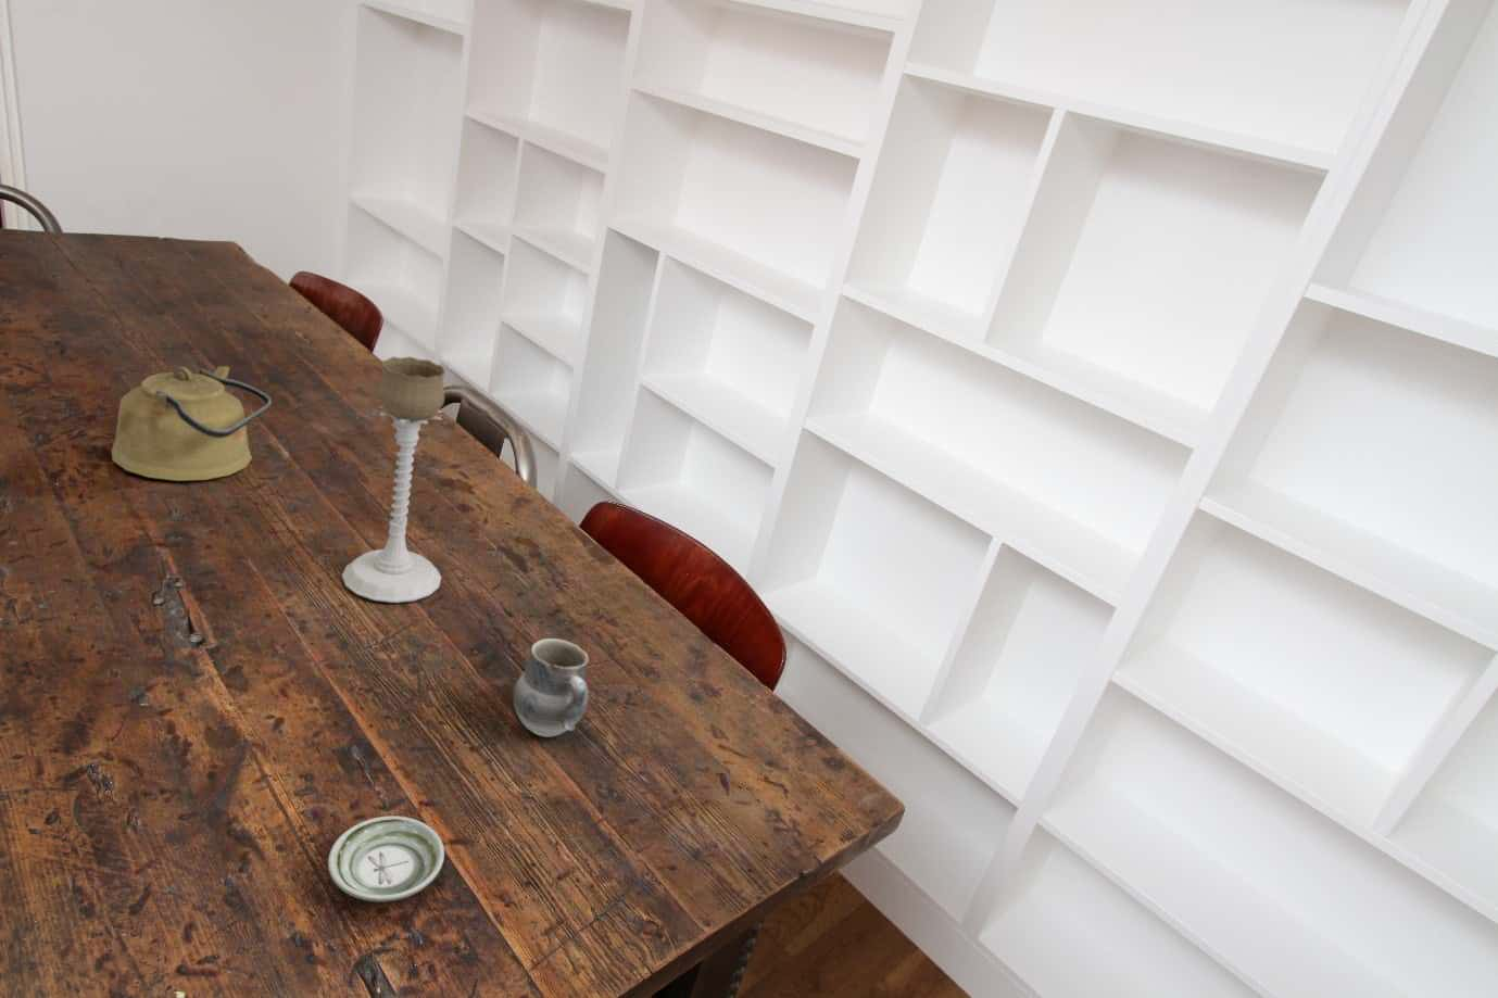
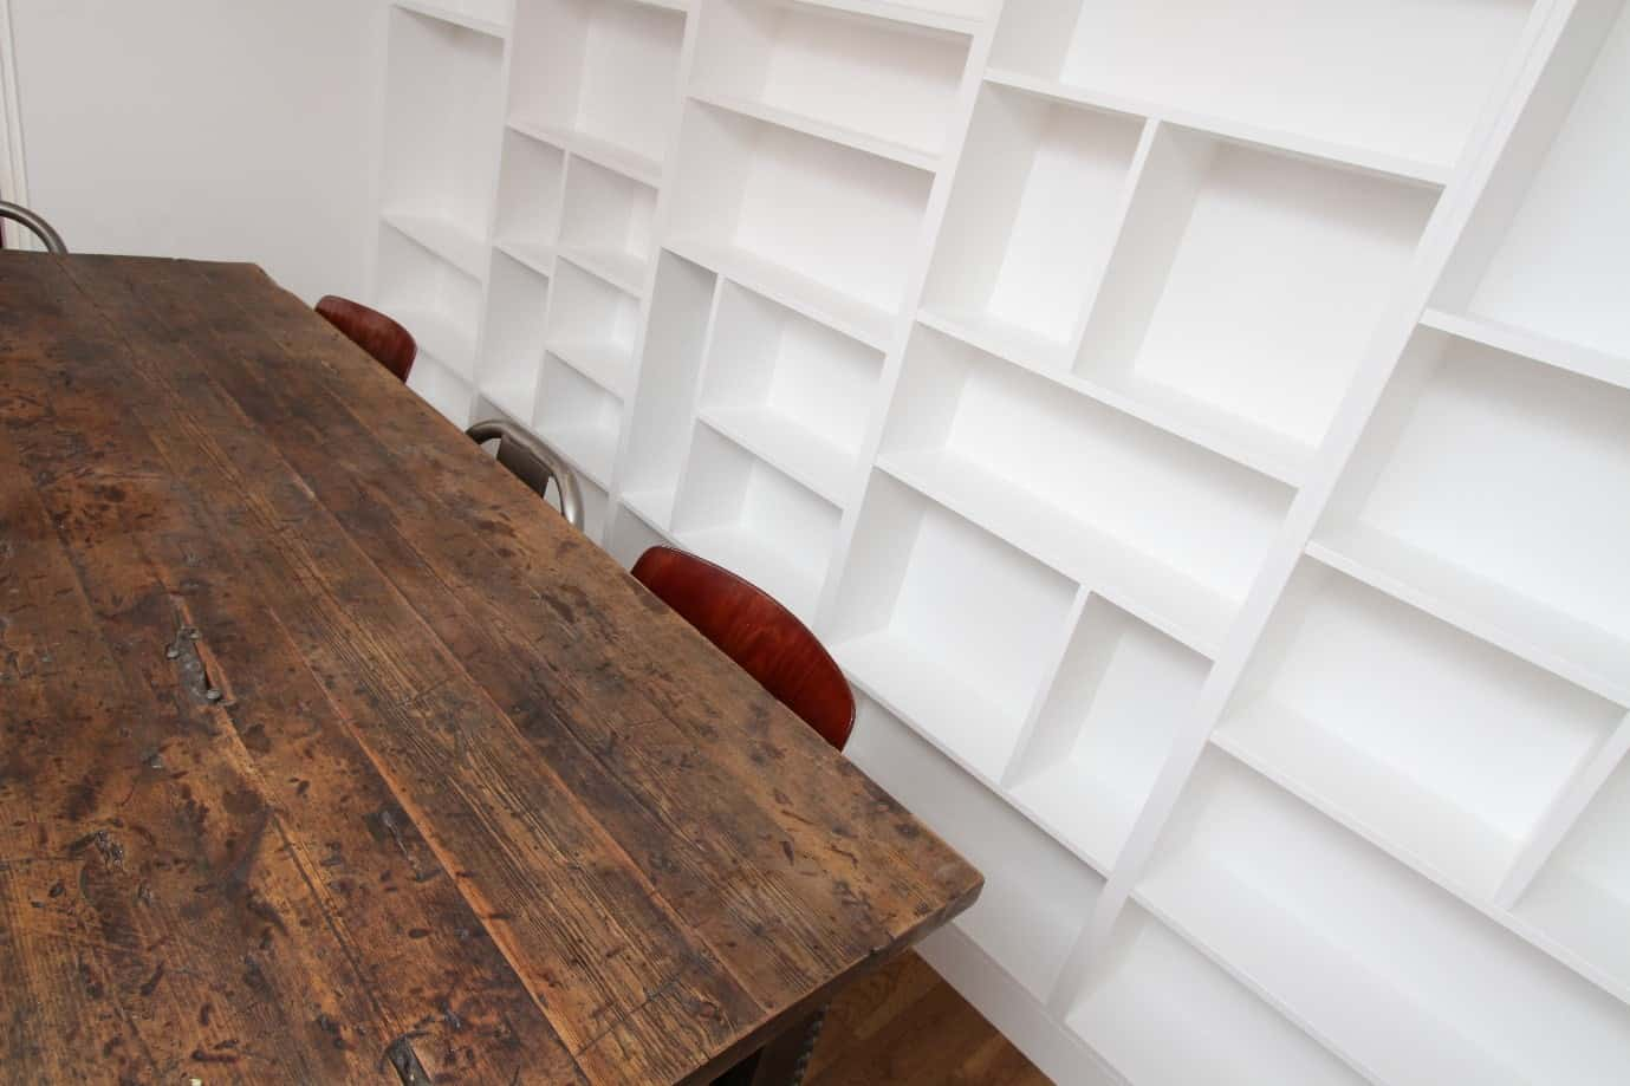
- saucer [327,814,446,902]
- cup [512,637,590,738]
- kettle [110,365,273,482]
- candle holder [341,355,447,604]
